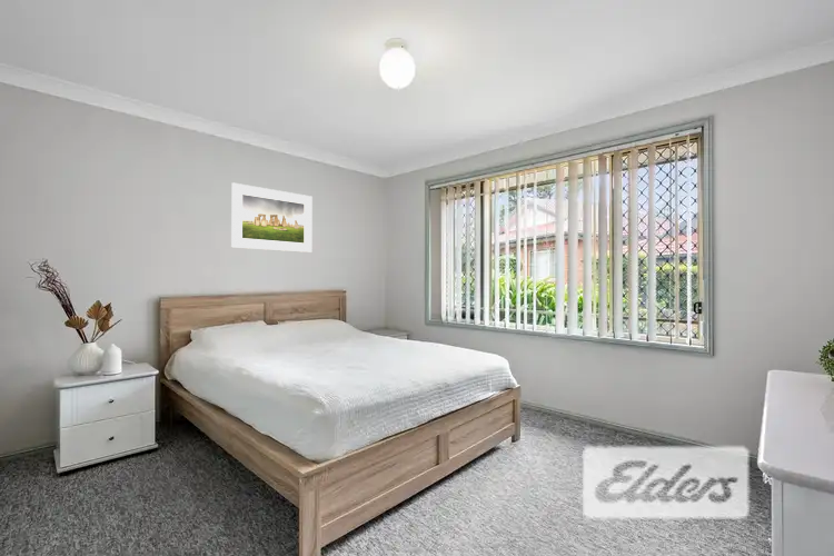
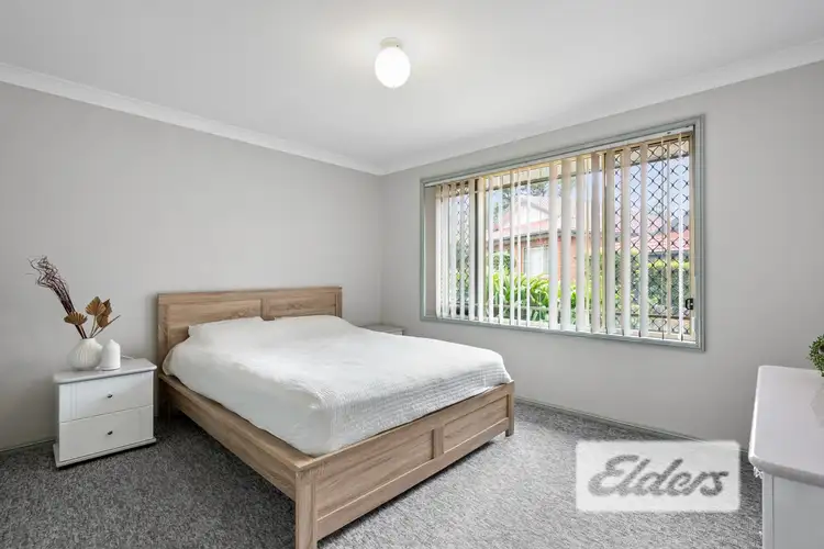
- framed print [230,181,314,254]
